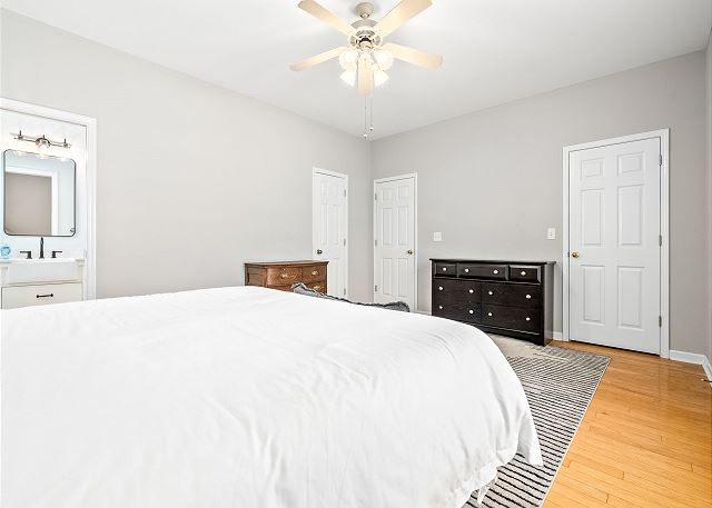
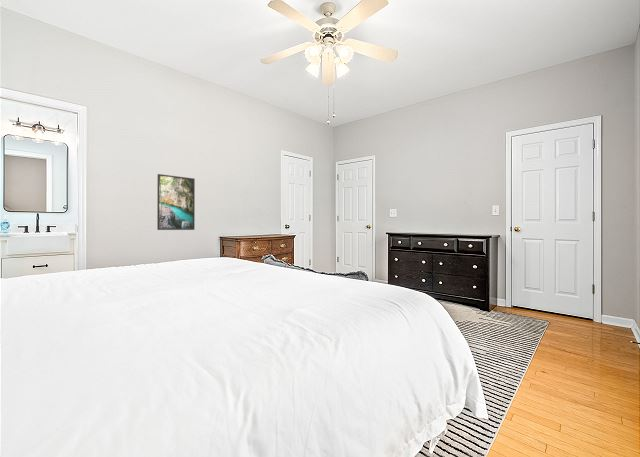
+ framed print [156,173,196,231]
